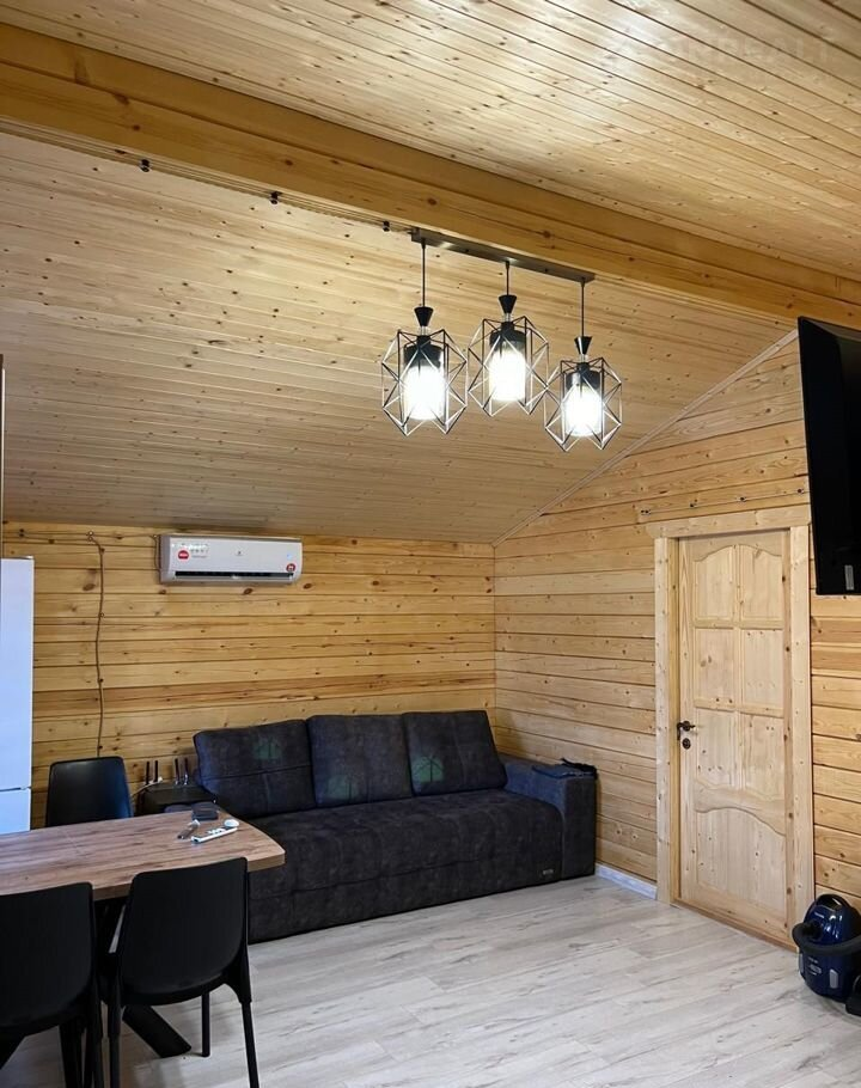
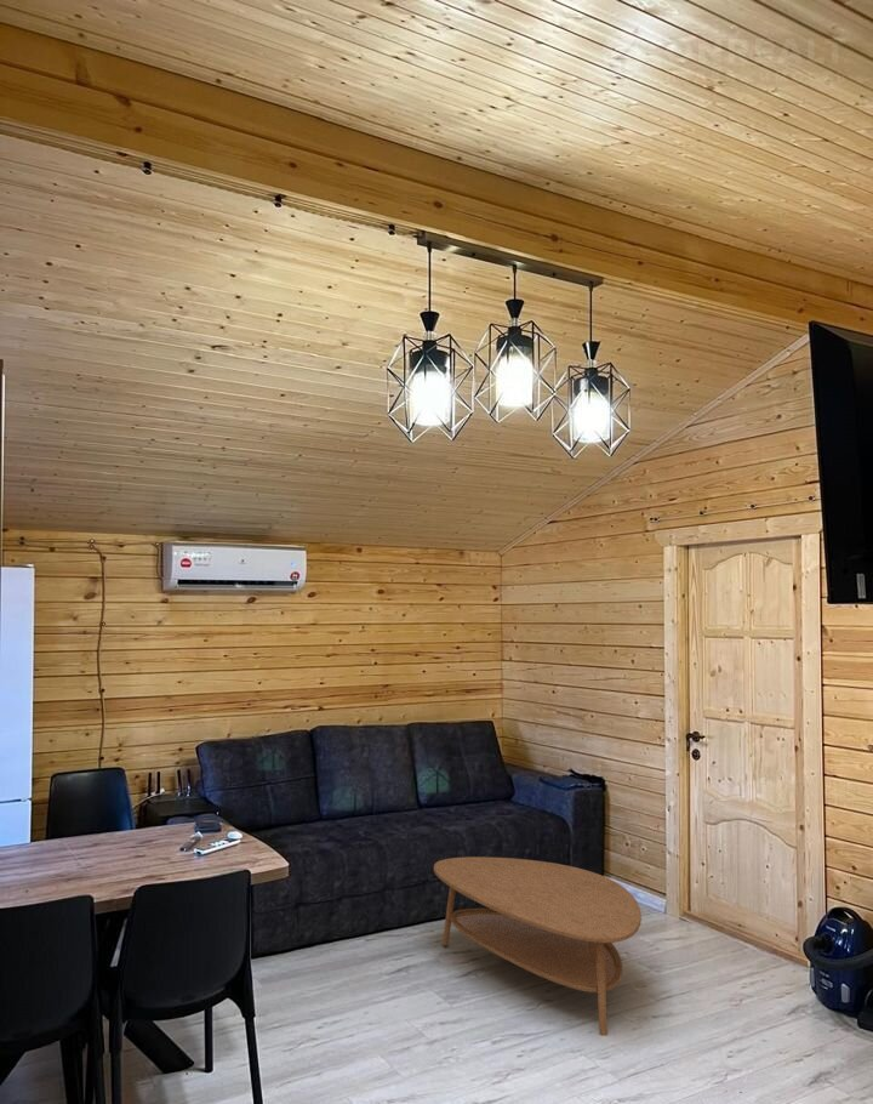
+ coffee table [433,855,643,1037]
